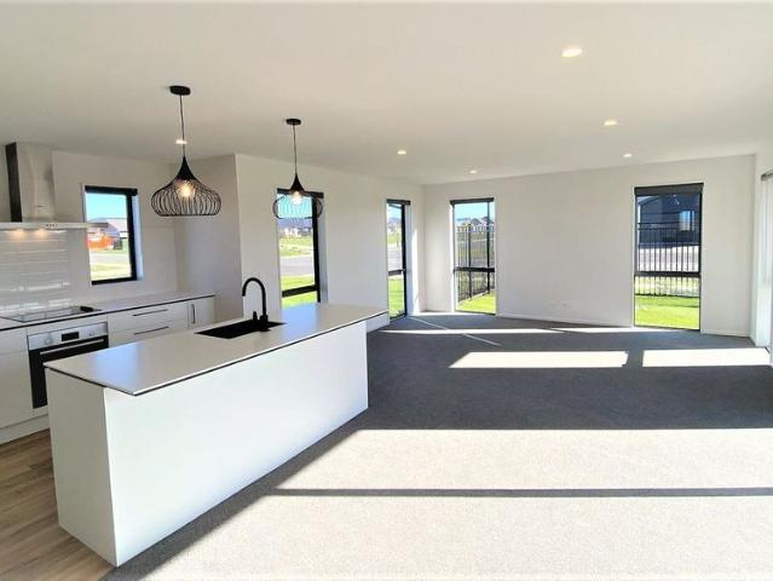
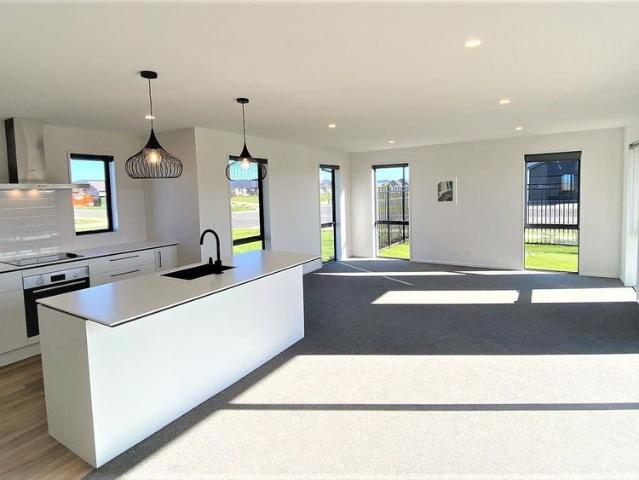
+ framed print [433,176,458,206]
